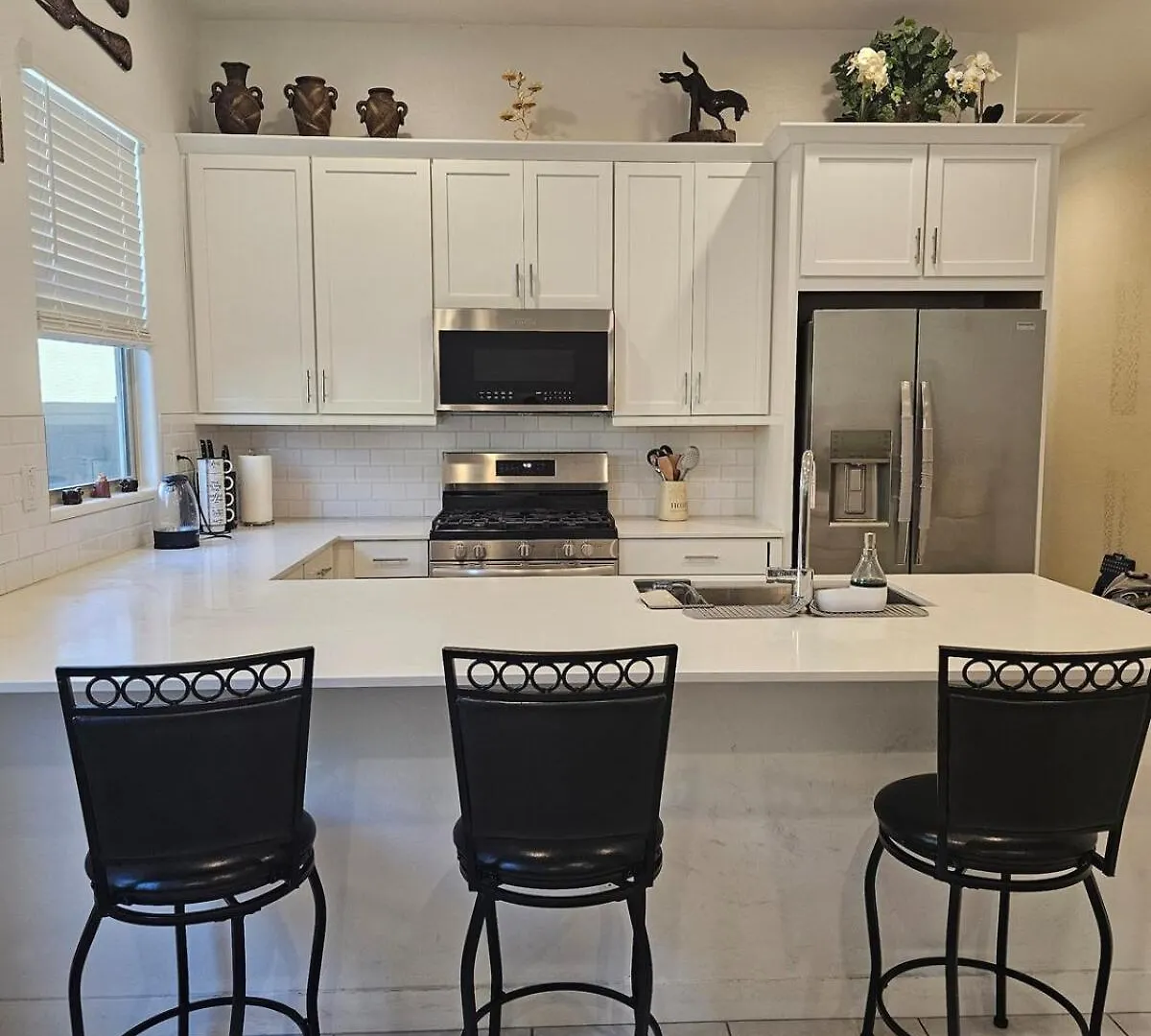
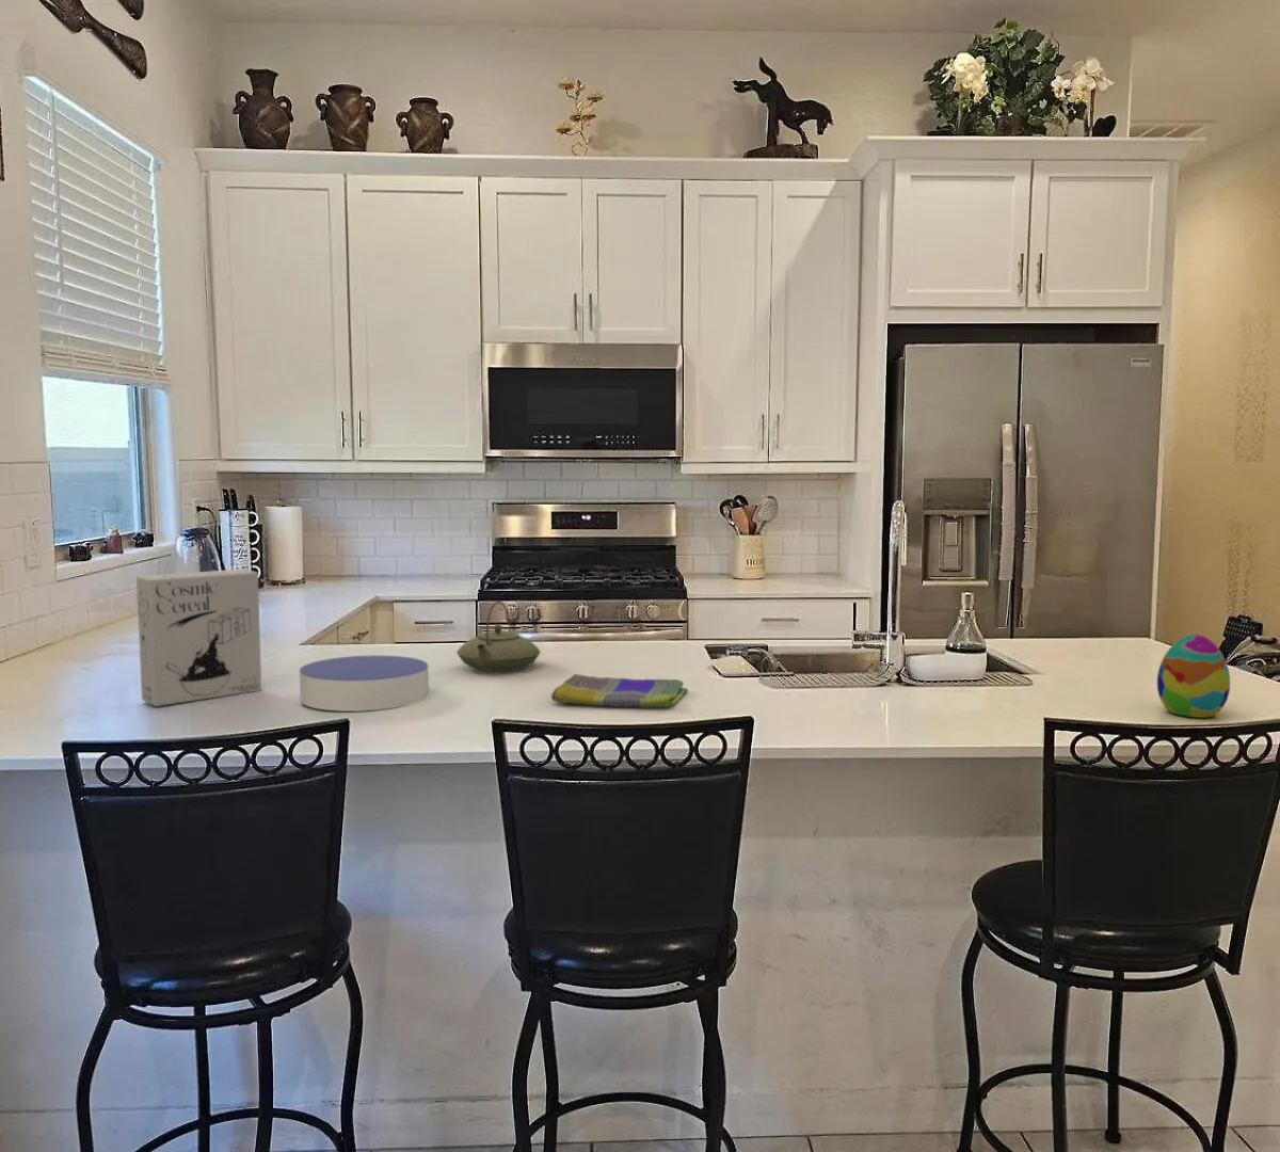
+ teapot [456,600,540,672]
+ coaster [299,654,430,713]
+ dish towel [550,673,689,708]
+ decorative egg [1157,634,1231,719]
+ cereal box [136,568,262,707]
